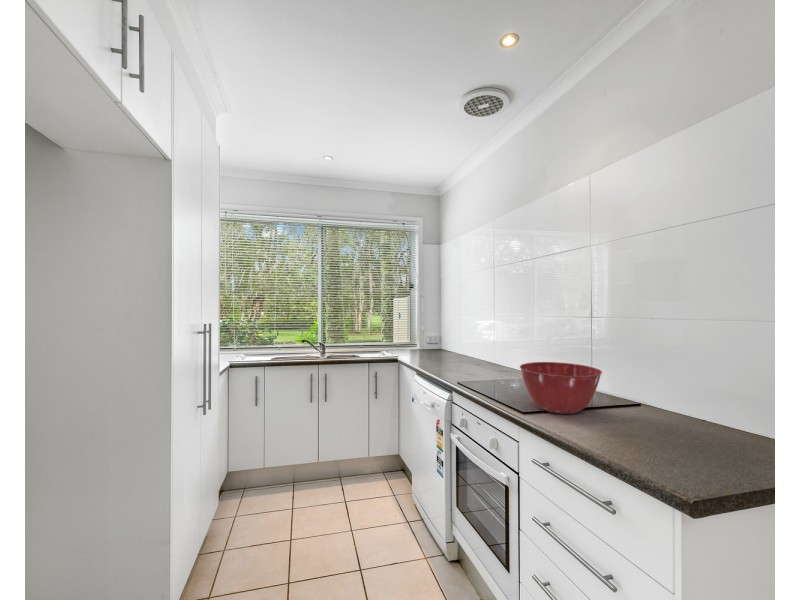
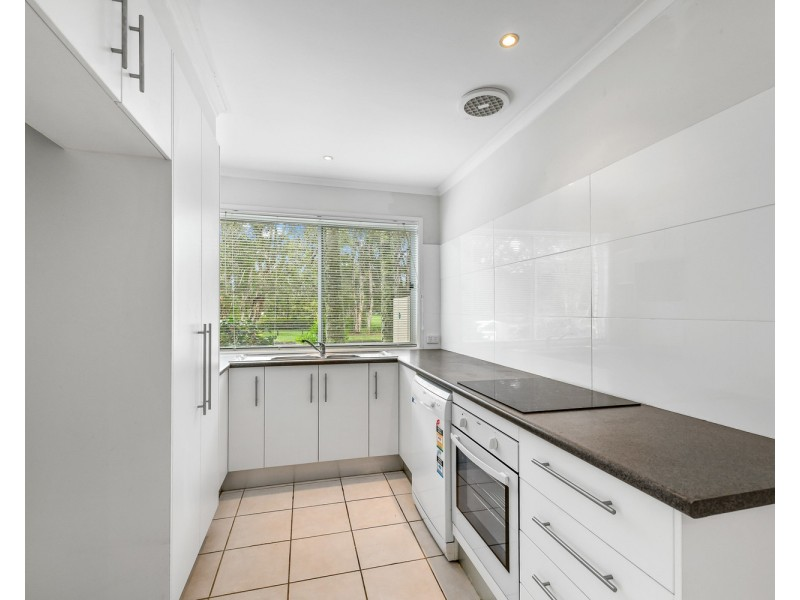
- mixing bowl [519,361,603,415]
